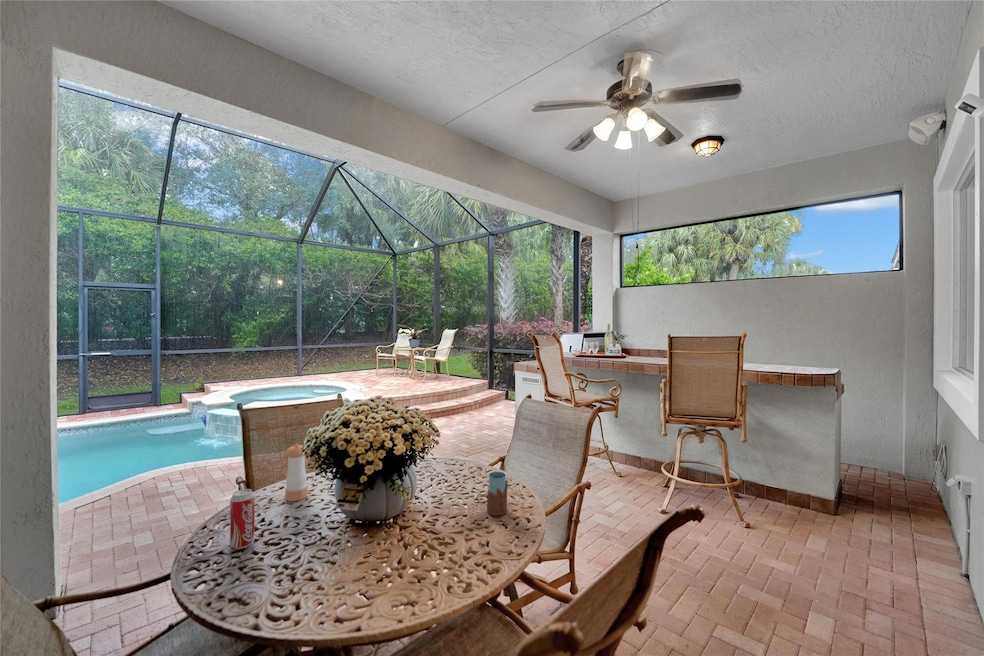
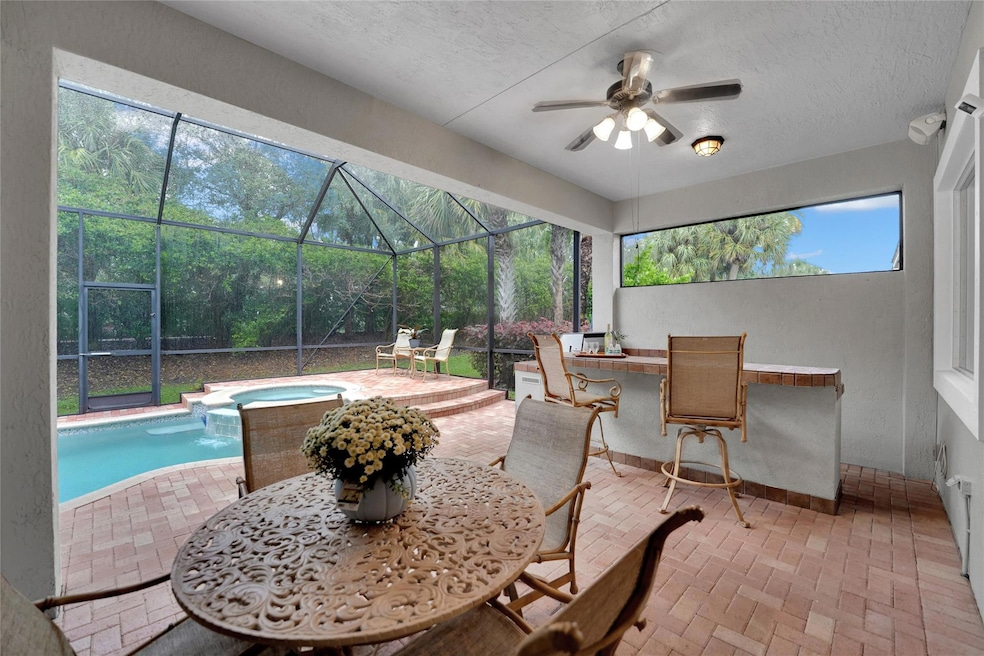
- drinking glass [476,471,509,517]
- beverage can [229,488,256,550]
- pepper shaker [284,443,309,502]
